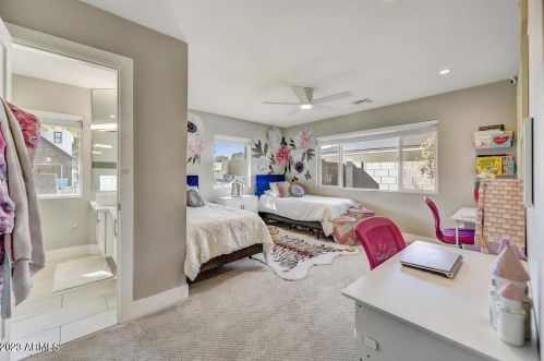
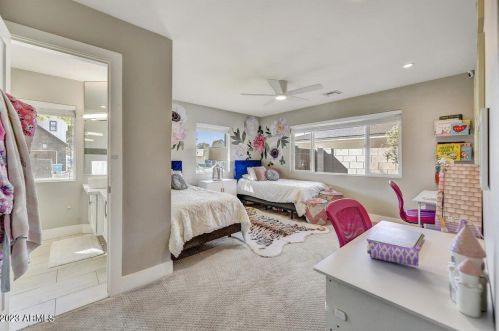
+ pencil case [366,239,421,267]
